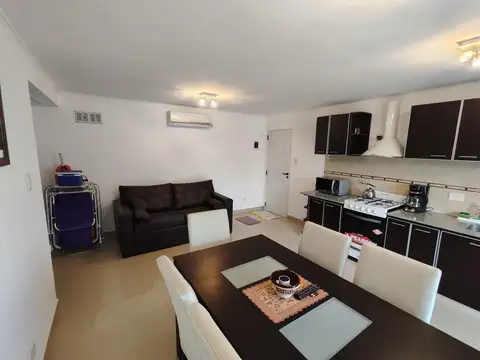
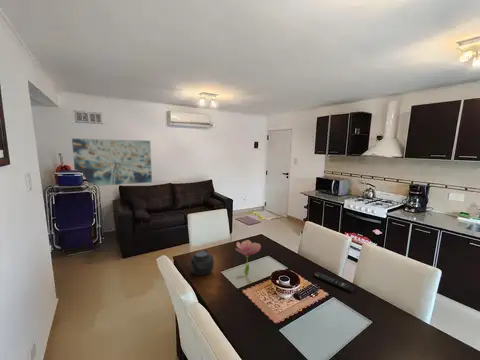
+ flower [234,239,262,277]
+ teapot [188,249,215,276]
+ wall art [71,138,153,187]
+ remote control [313,271,355,293]
